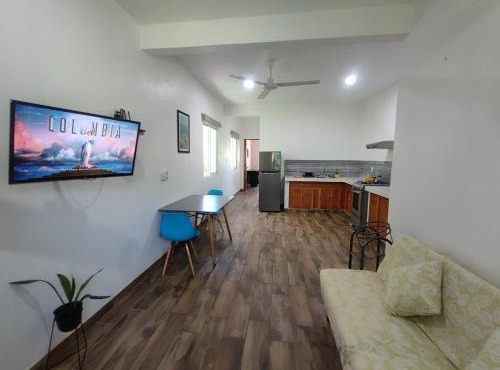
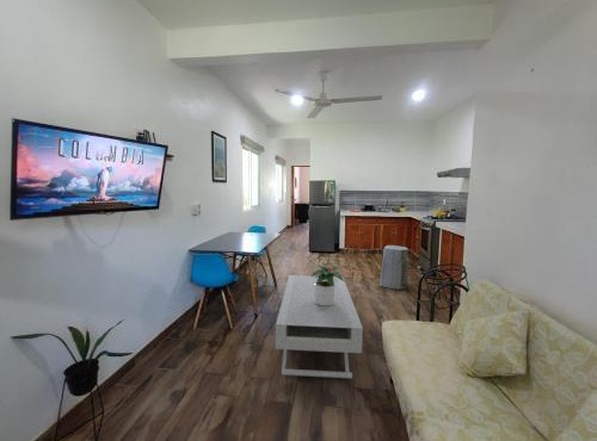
+ coffee table [275,274,364,379]
+ potted plant [310,261,345,306]
+ air purifier [378,244,411,291]
